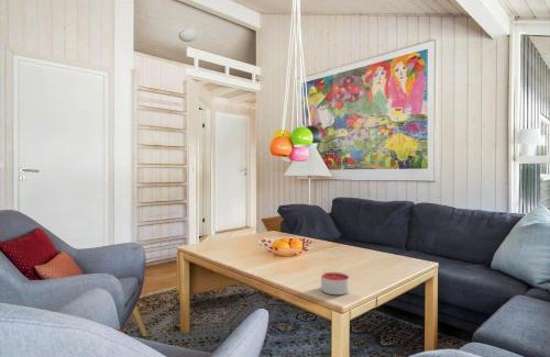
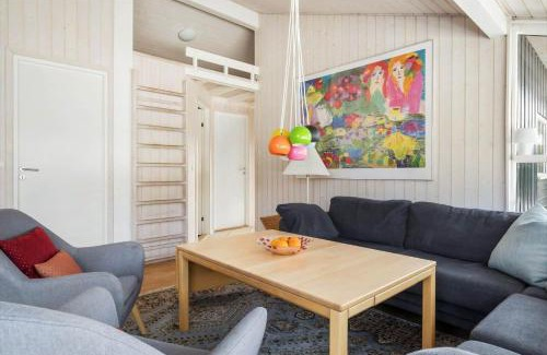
- candle [320,271,350,295]
